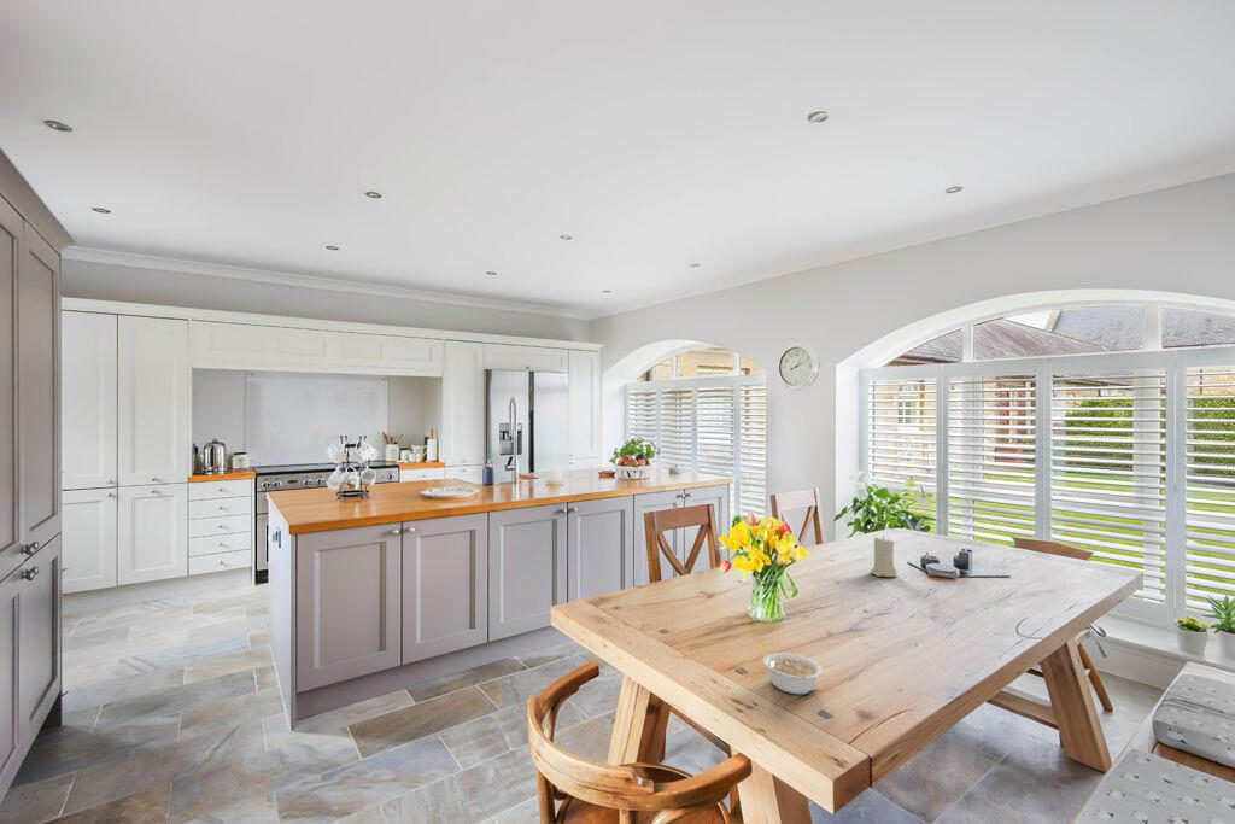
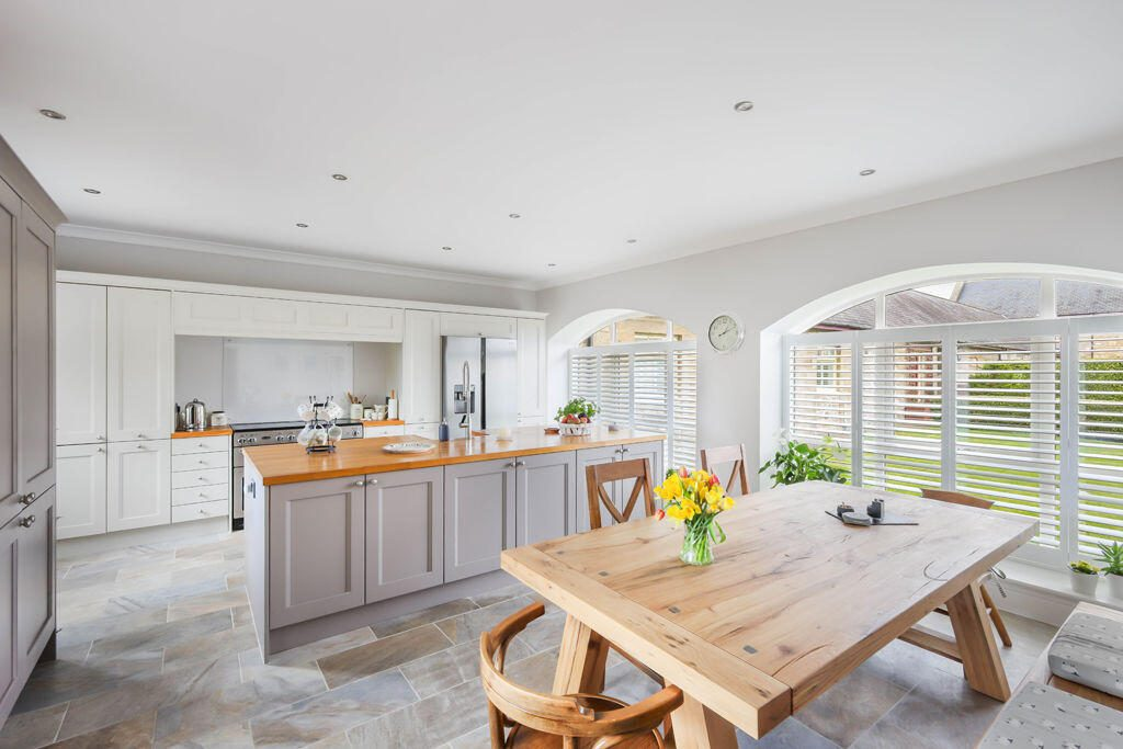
- legume [761,651,824,695]
- candle [870,534,899,578]
